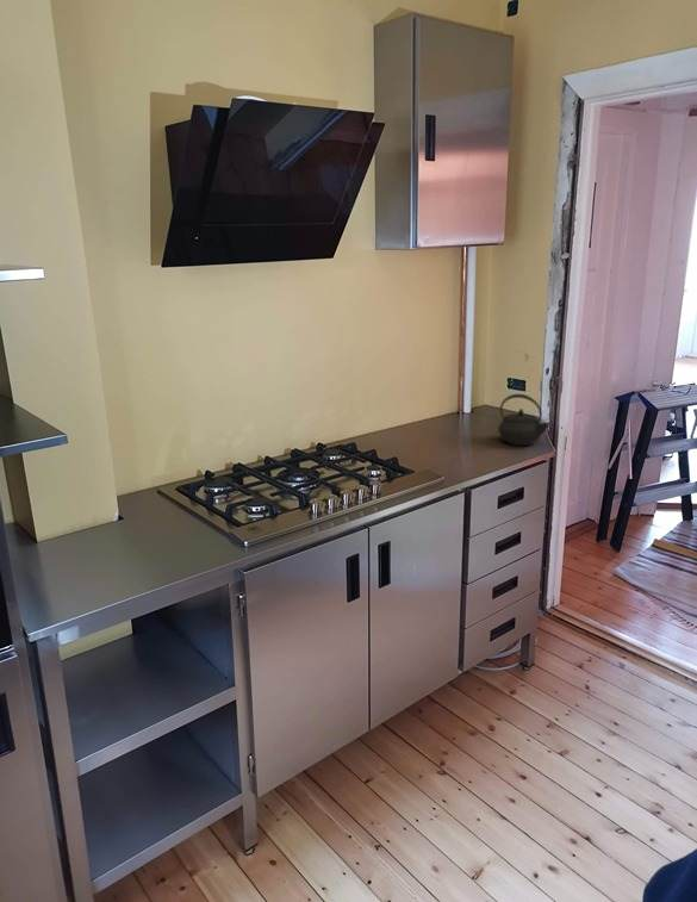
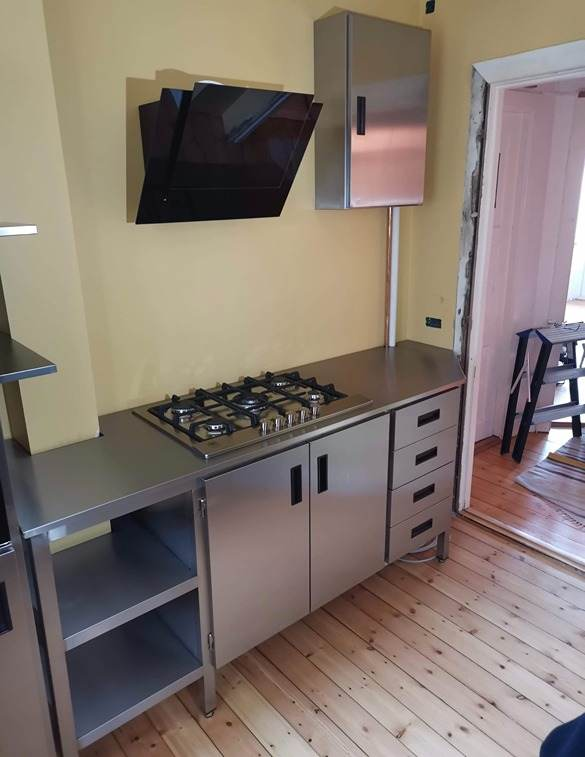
- kettle [497,393,550,447]
